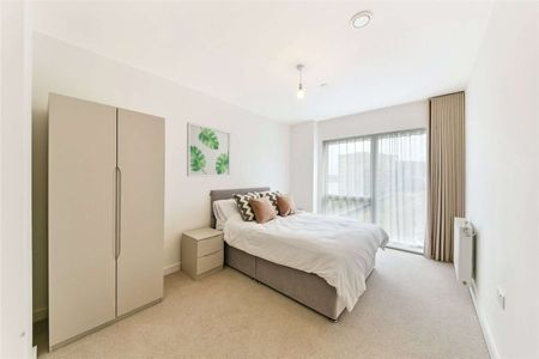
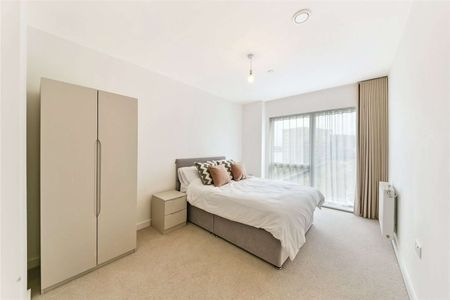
- wall art [186,121,231,178]
